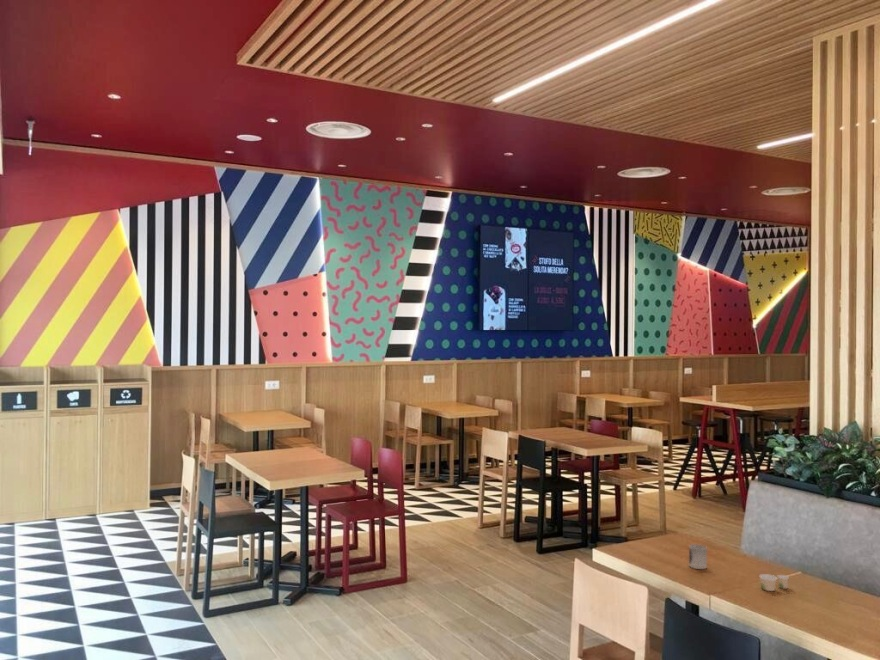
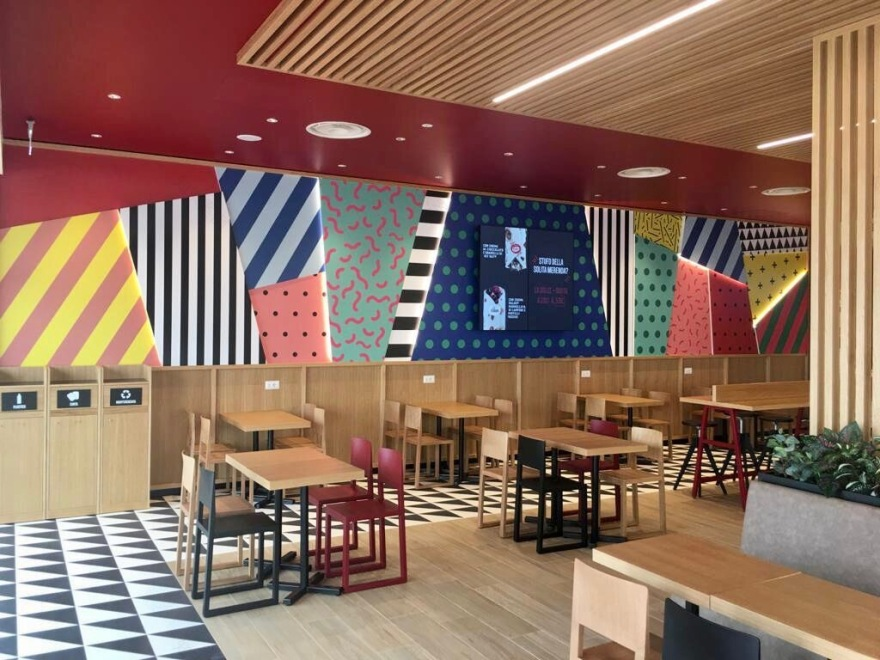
- cup [688,543,708,570]
- paper cup [759,573,790,592]
